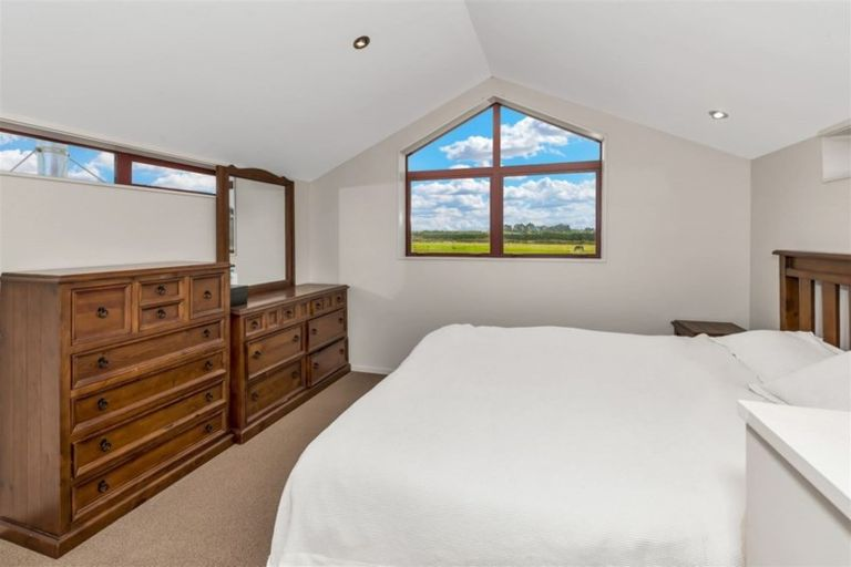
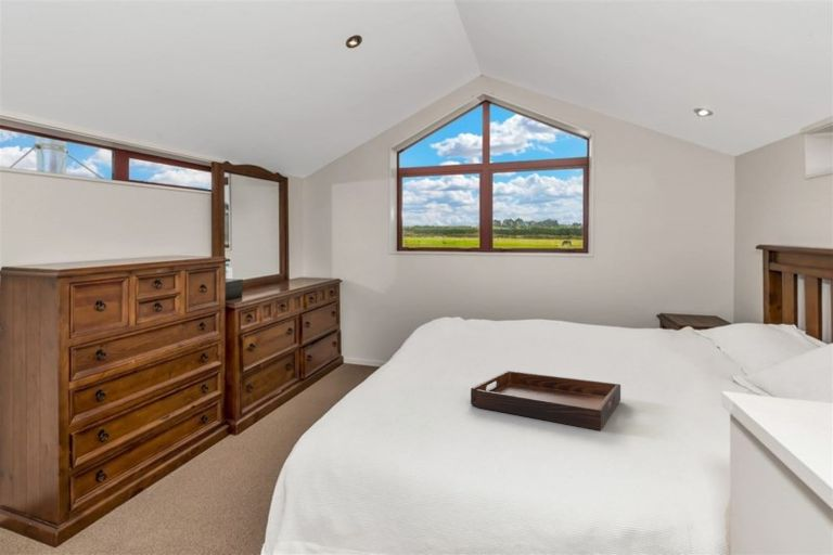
+ serving tray [470,370,621,431]
